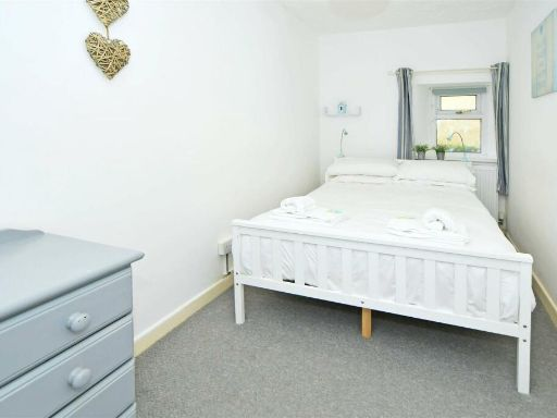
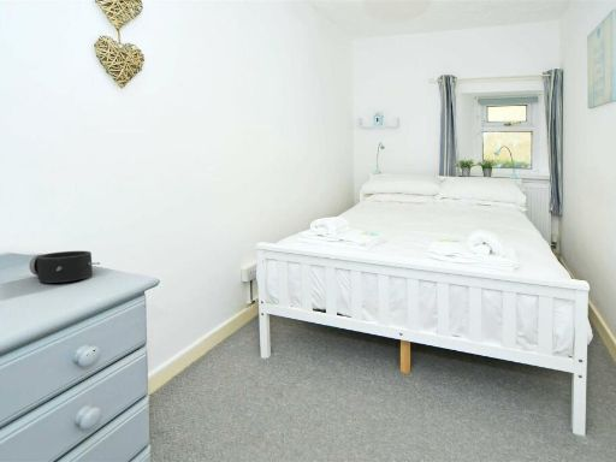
+ alarm clock [28,250,101,284]
